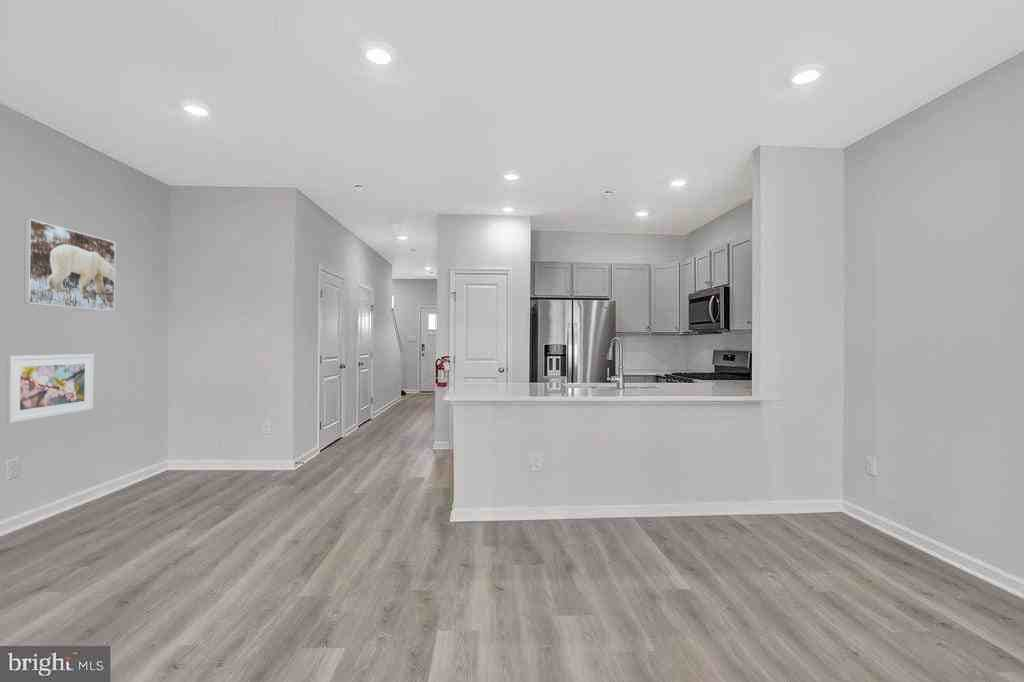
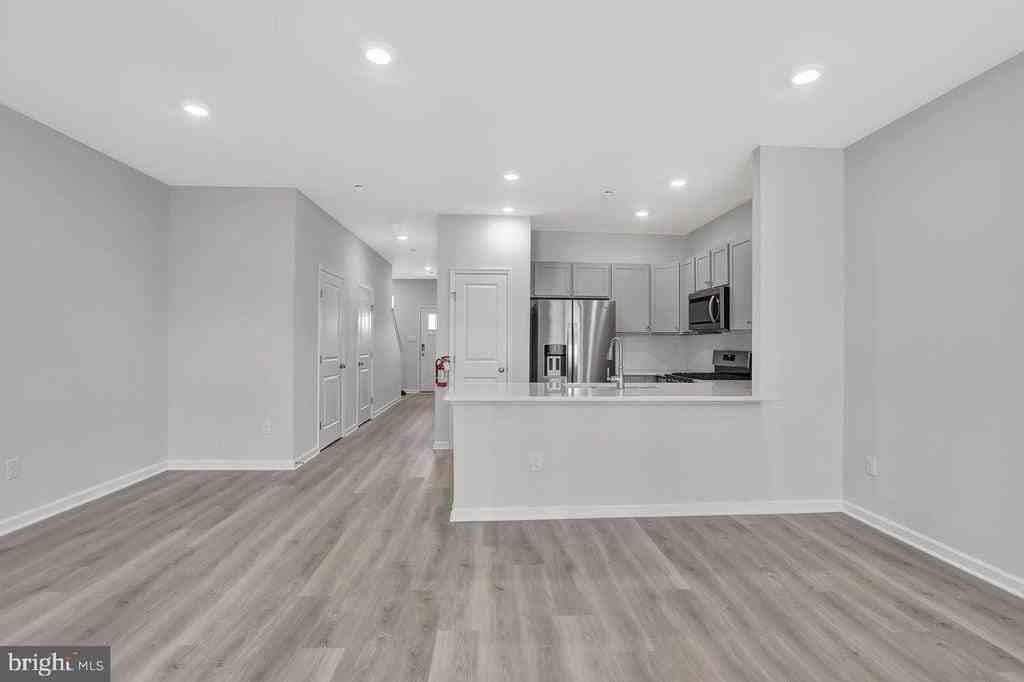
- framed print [5,353,94,424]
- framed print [23,218,116,312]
